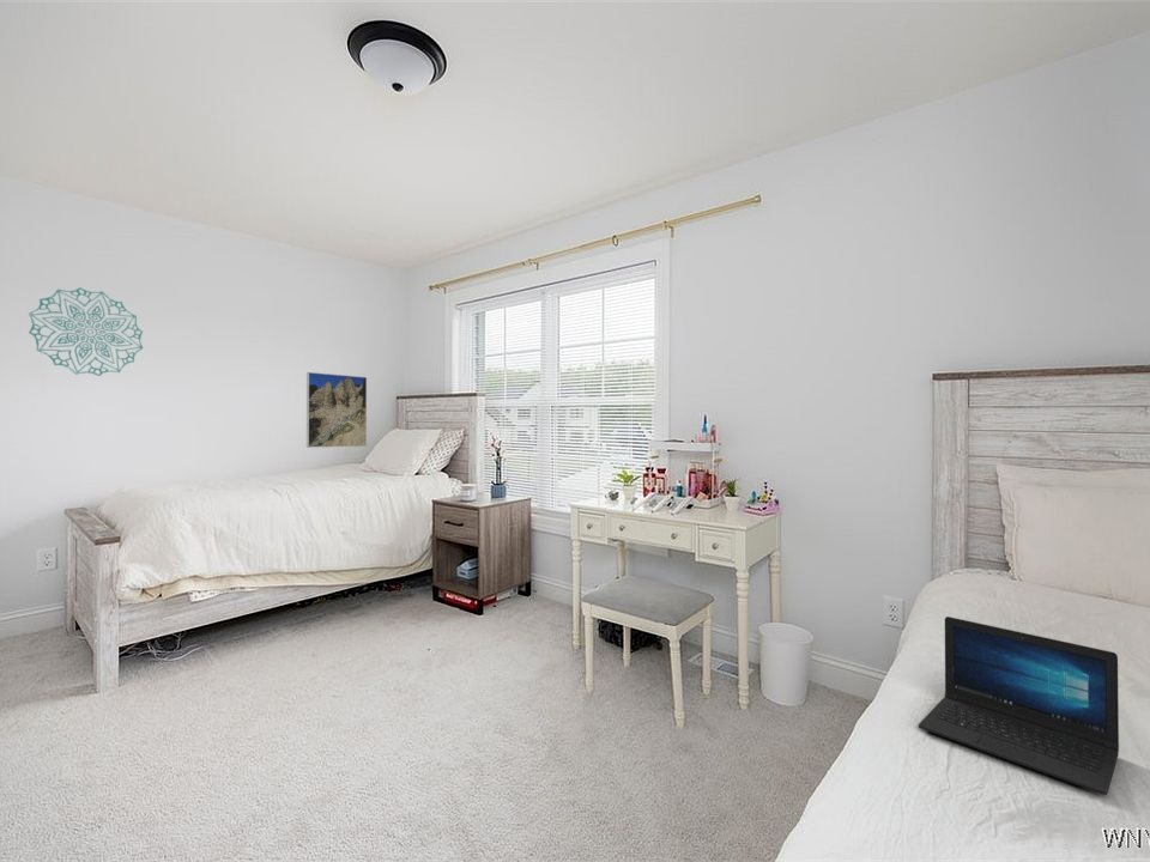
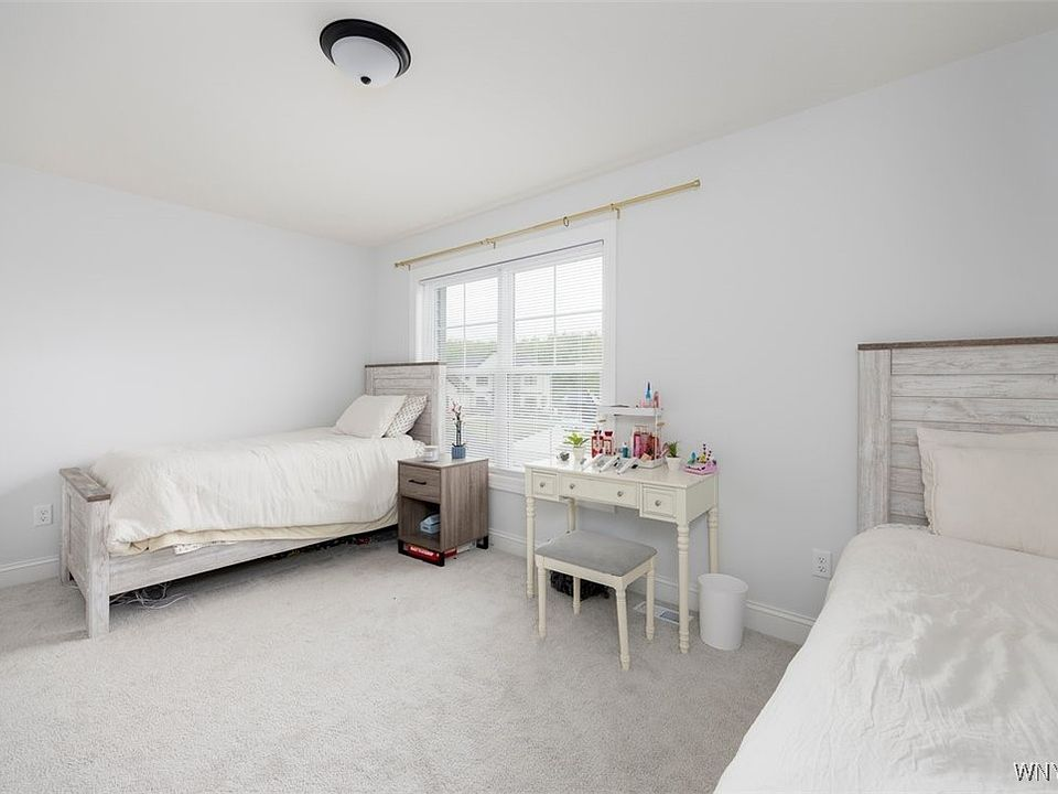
- wall decoration [28,286,144,377]
- laptop [918,615,1120,796]
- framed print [305,371,368,449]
